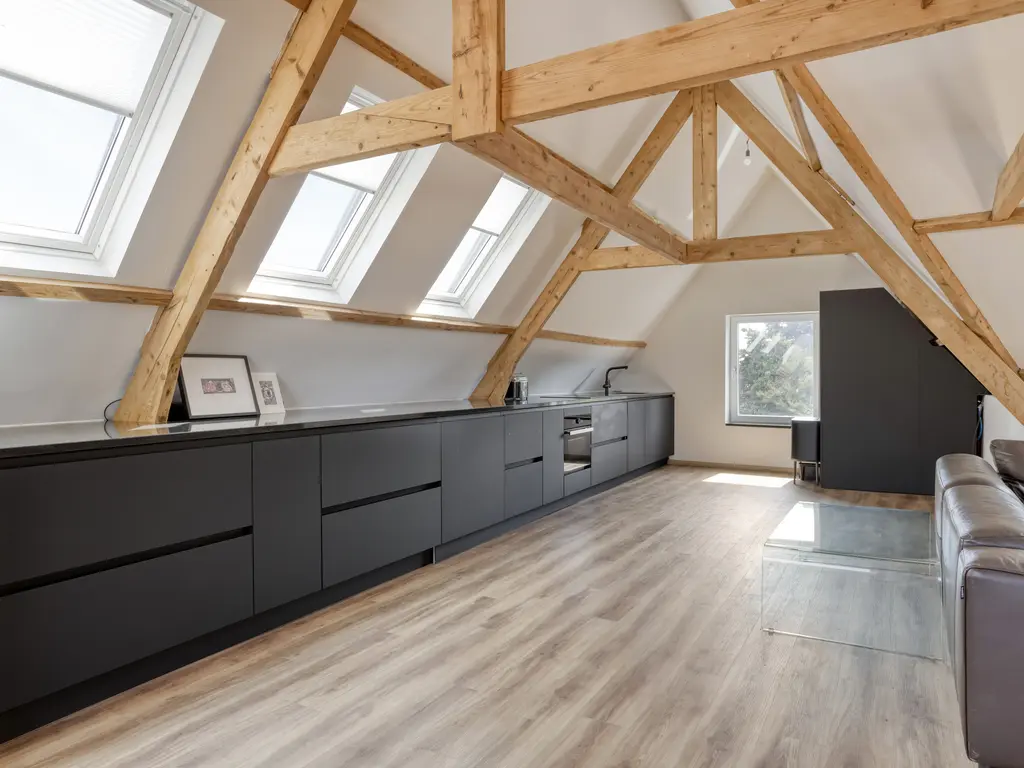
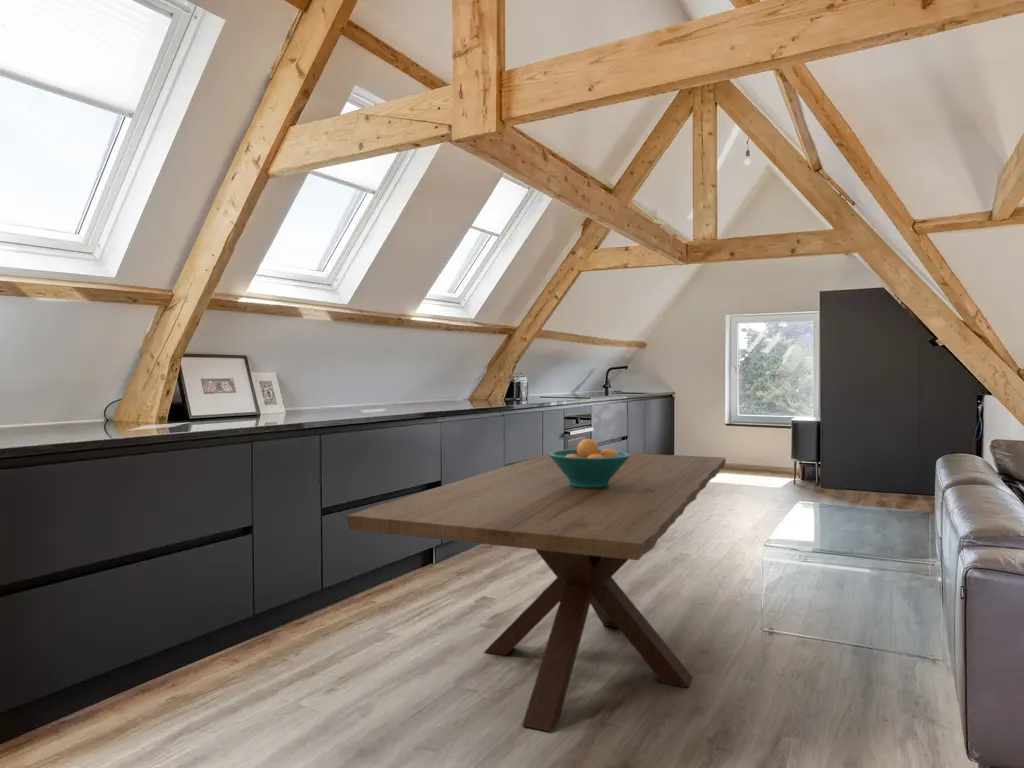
+ fruit bowl [548,438,630,488]
+ dining table [346,449,727,733]
